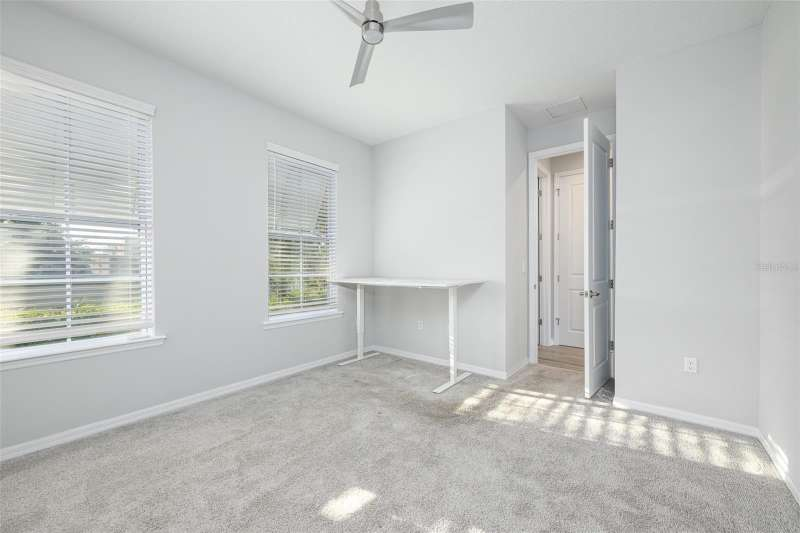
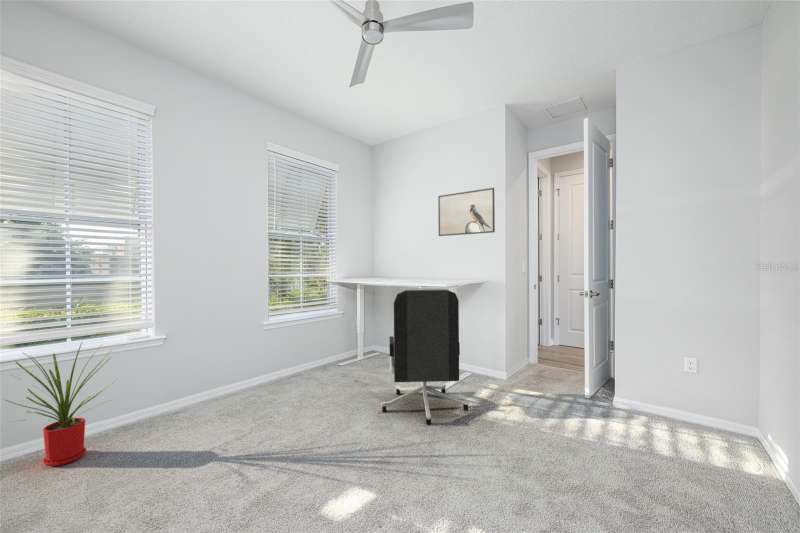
+ office chair [380,288,470,425]
+ house plant [3,340,118,467]
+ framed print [437,187,496,237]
